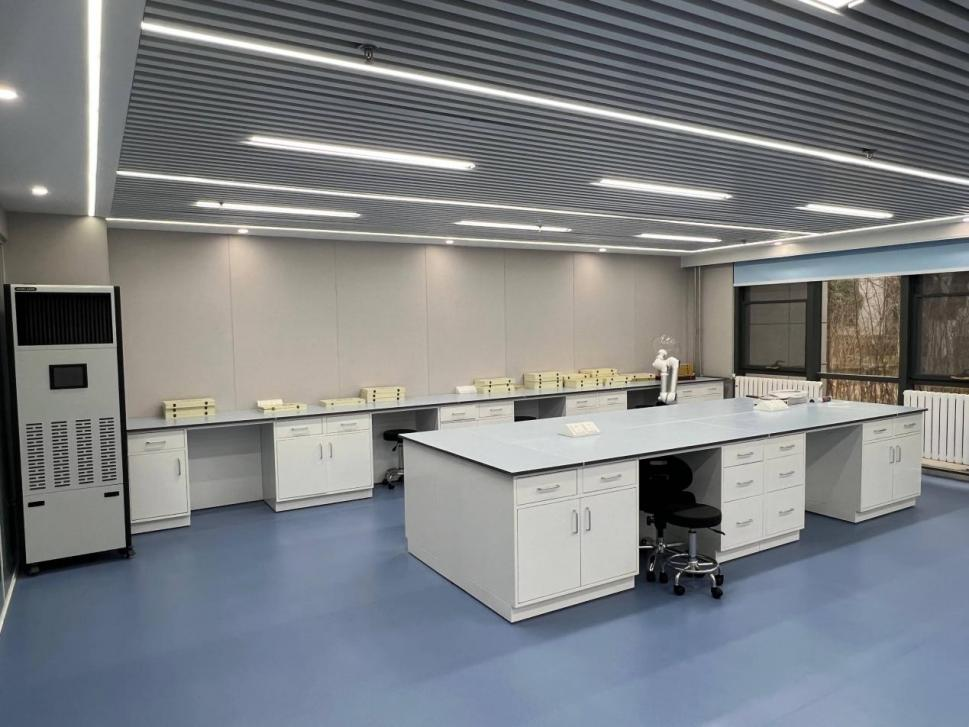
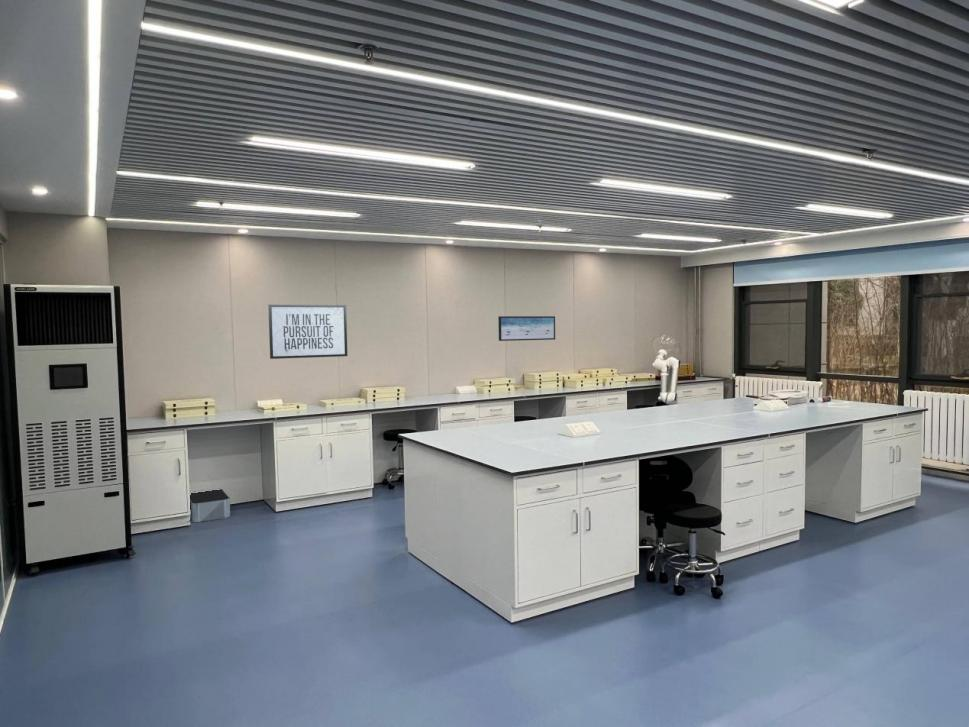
+ storage bin [189,488,231,523]
+ mirror [267,304,348,360]
+ wall art [497,315,556,342]
